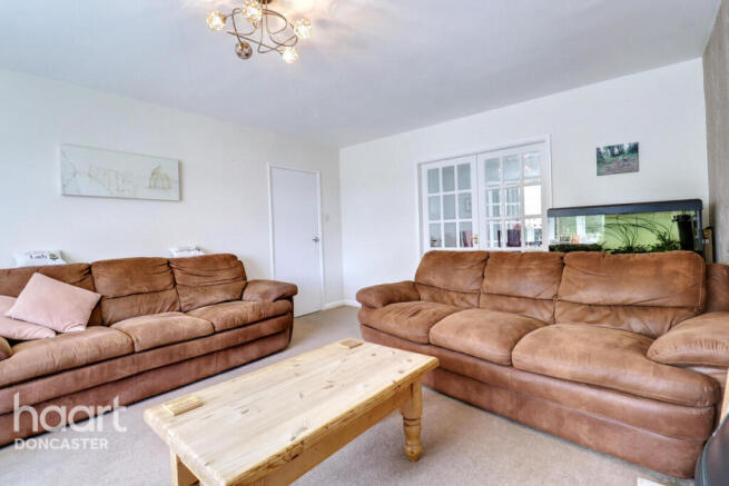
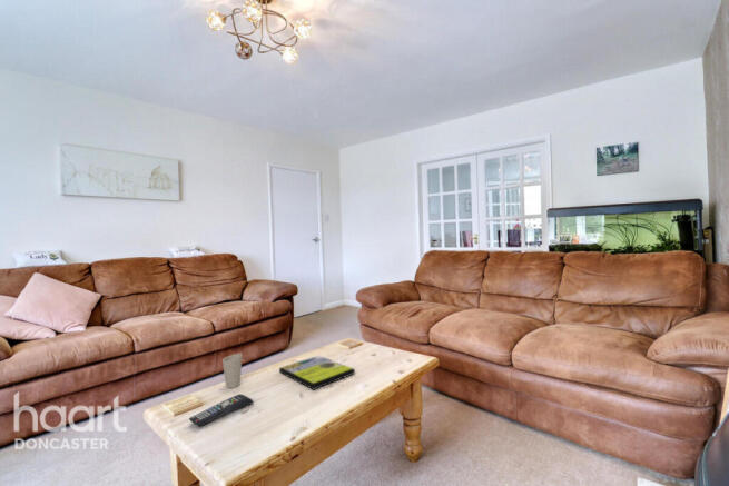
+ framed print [278,355,356,390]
+ remote control [188,393,255,428]
+ cup [221,353,243,389]
